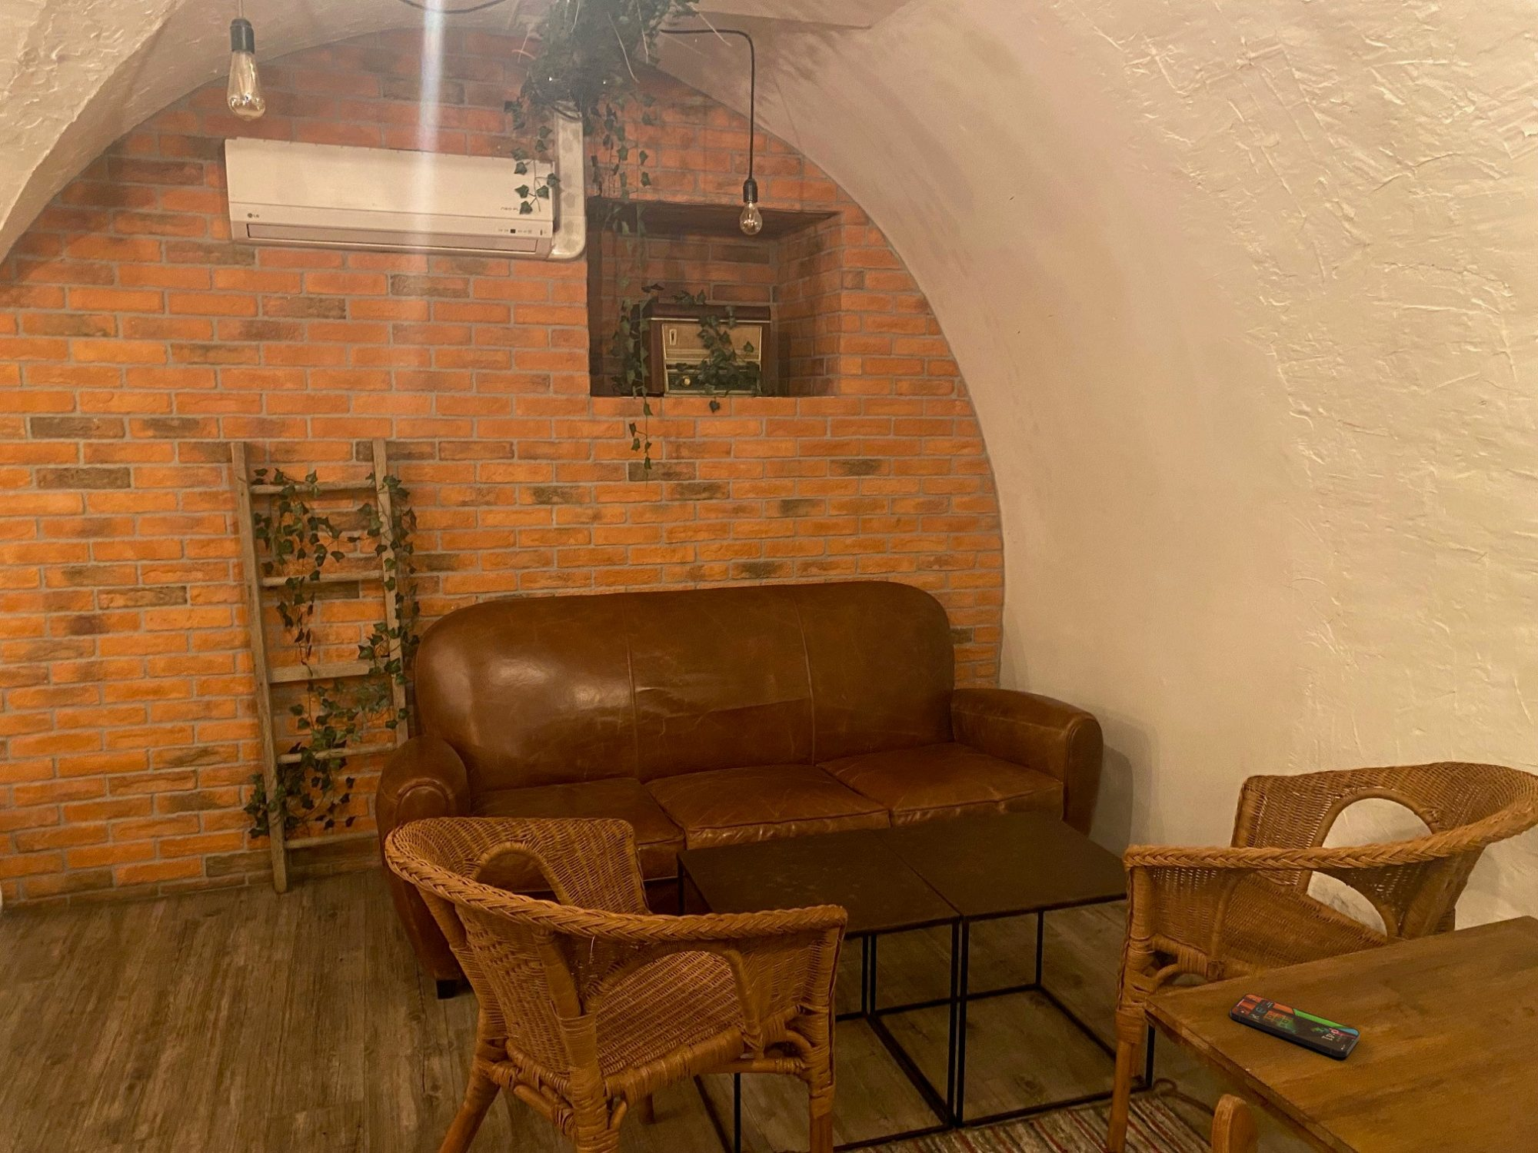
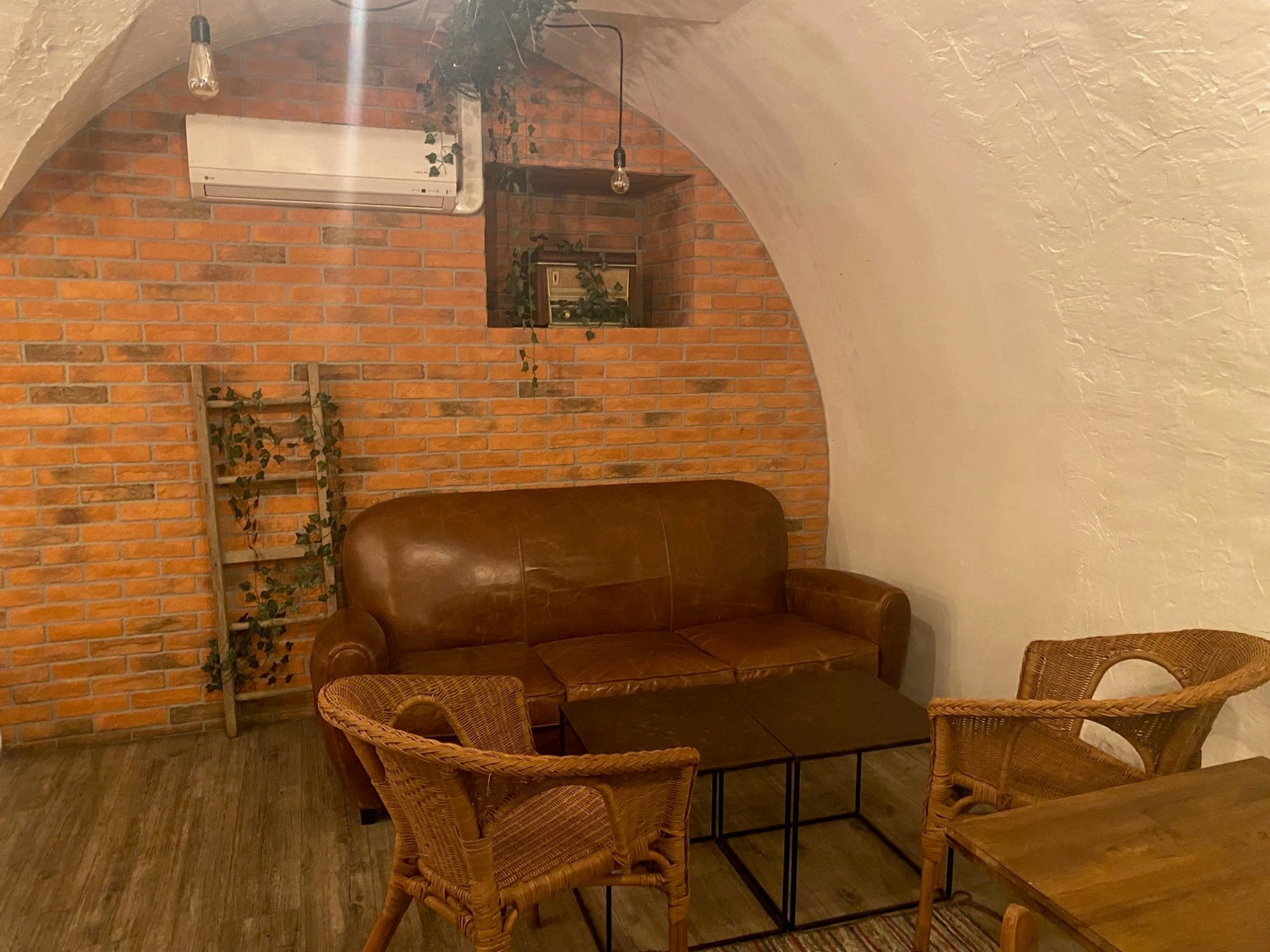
- smartphone [1229,993,1360,1057]
